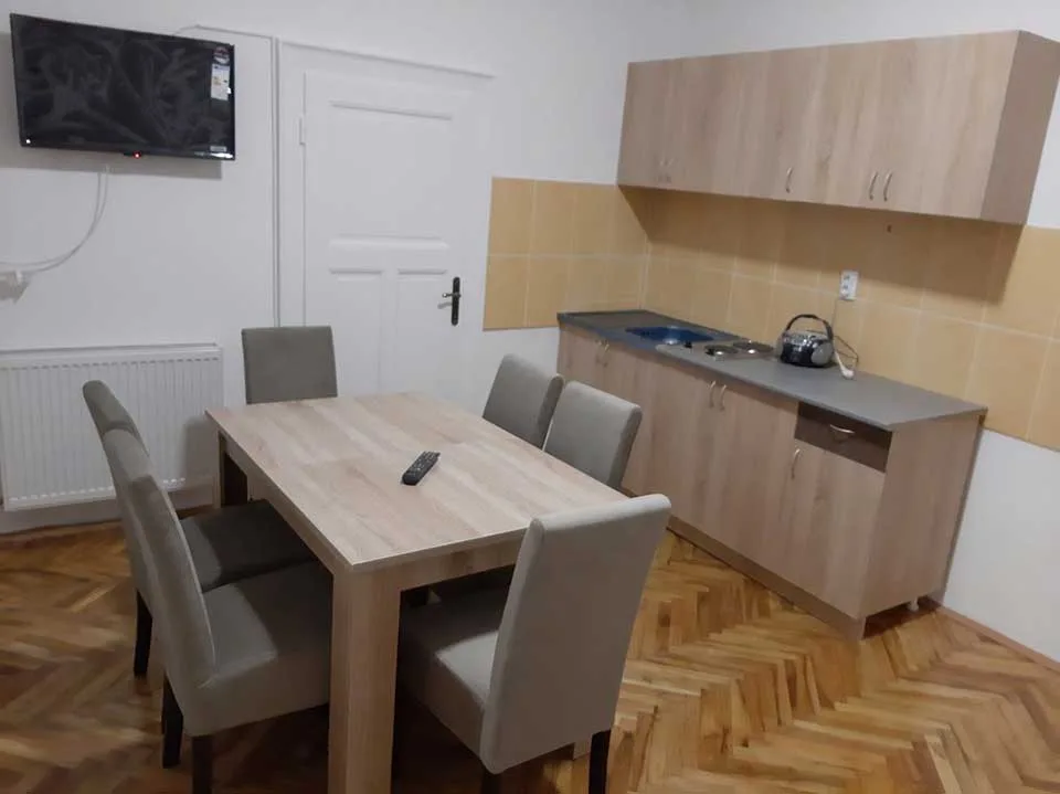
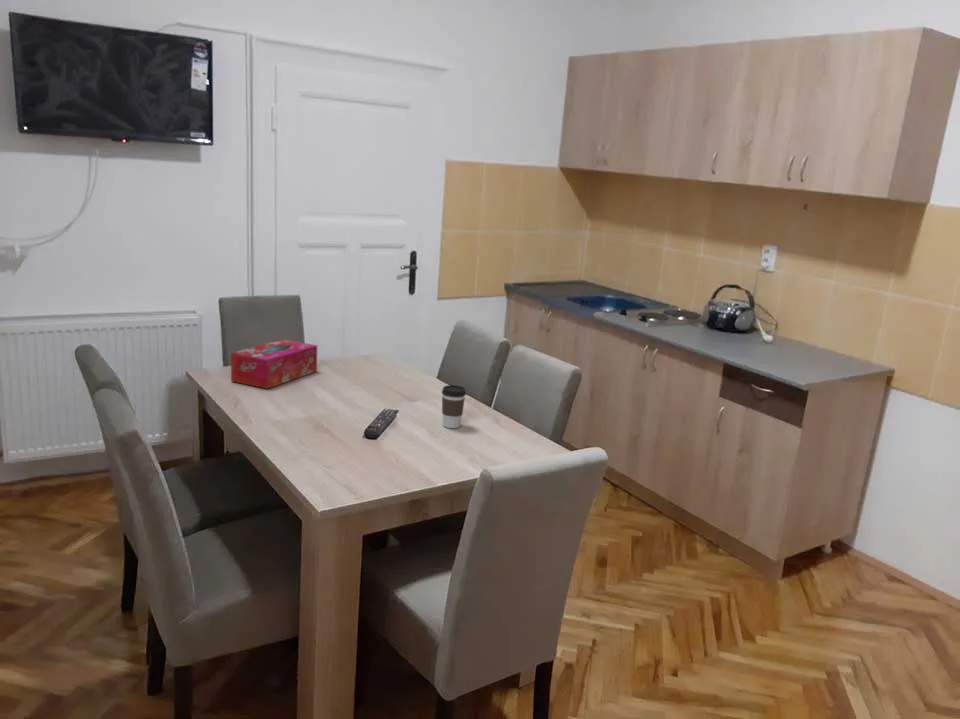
+ tissue box [230,338,318,390]
+ coffee cup [441,384,467,429]
